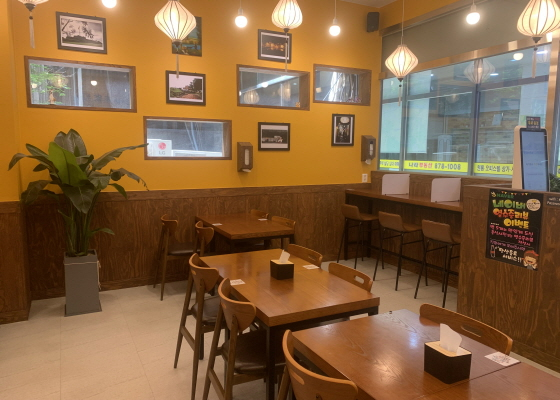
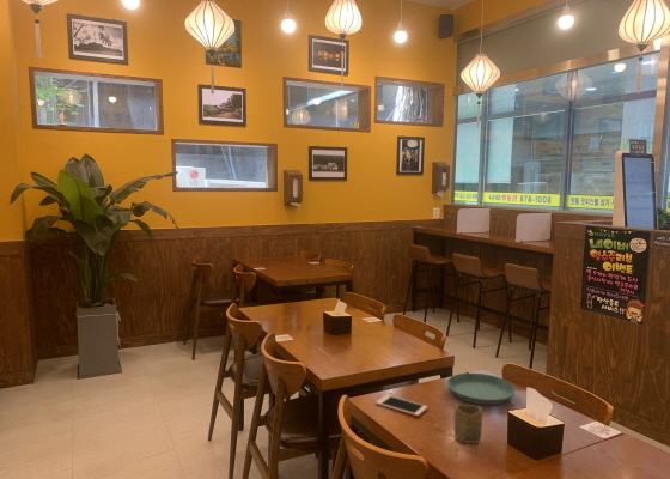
+ saucer [446,372,517,406]
+ cell phone [374,394,428,417]
+ cup [453,404,483,444]
